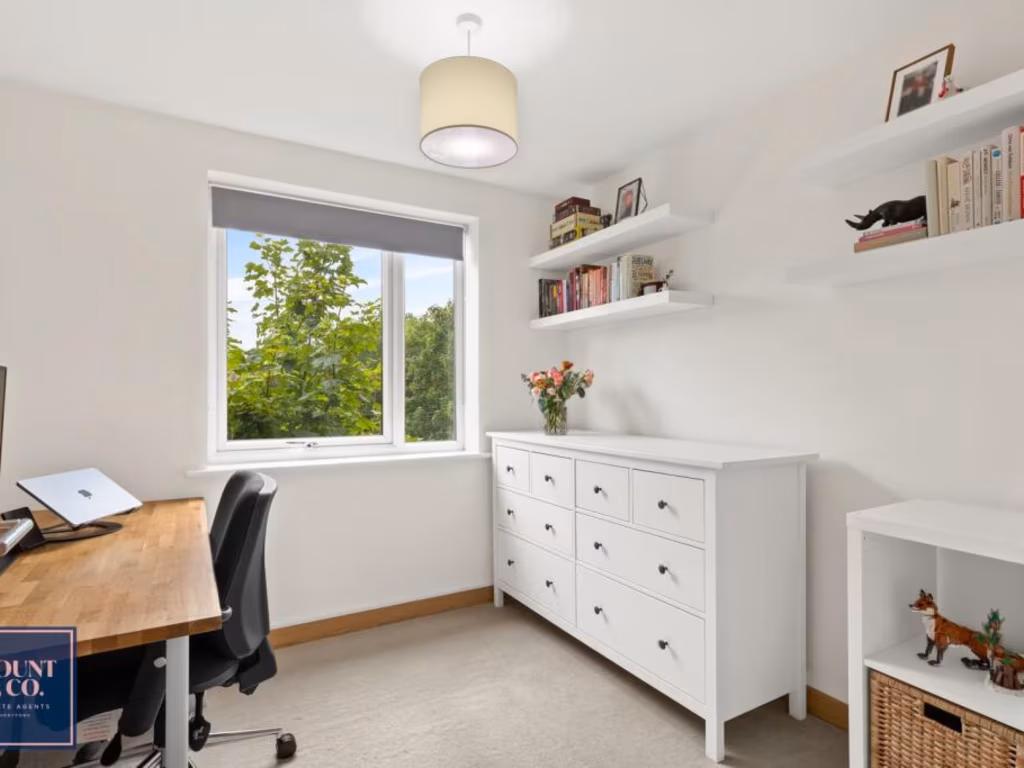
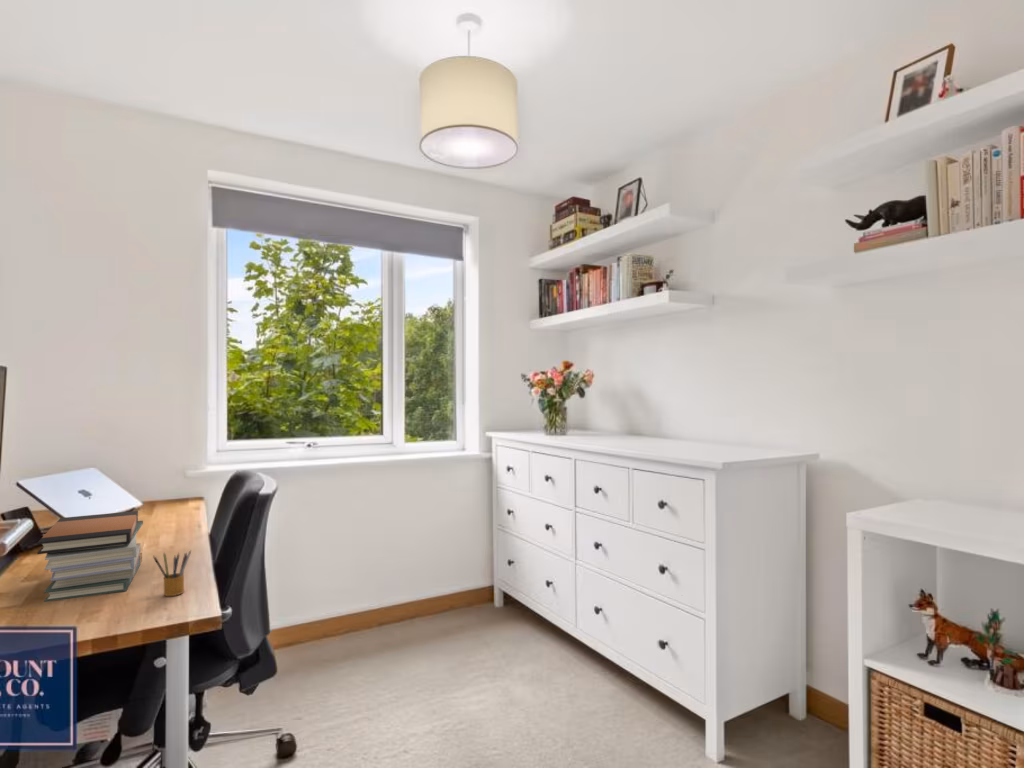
+ book stack [36,510,144,603]
+ pencil box [152,549,192,597]
